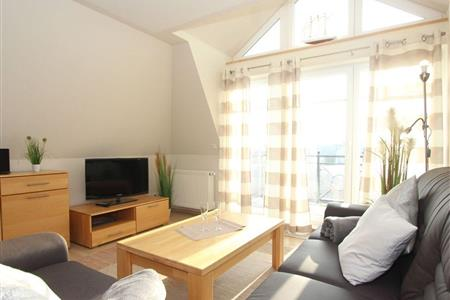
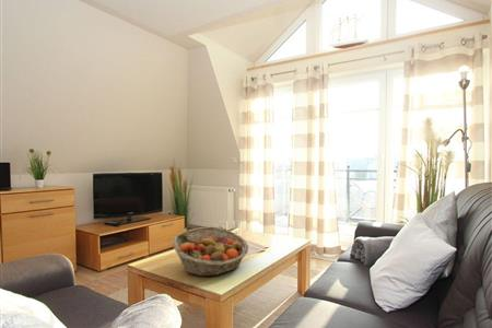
+ fruit basket [172,226,249,278]
